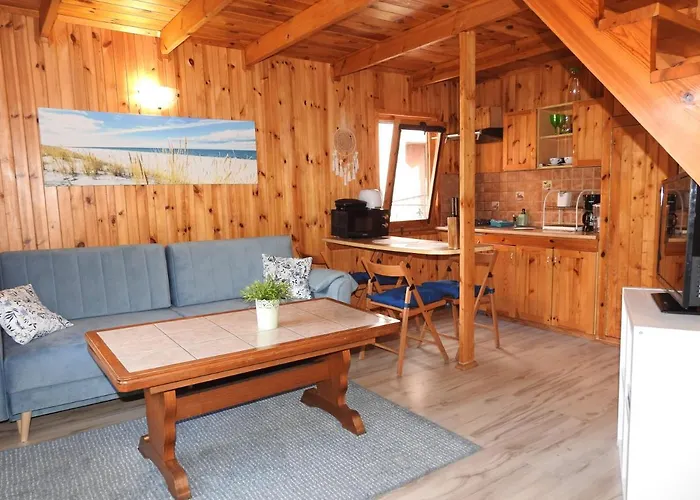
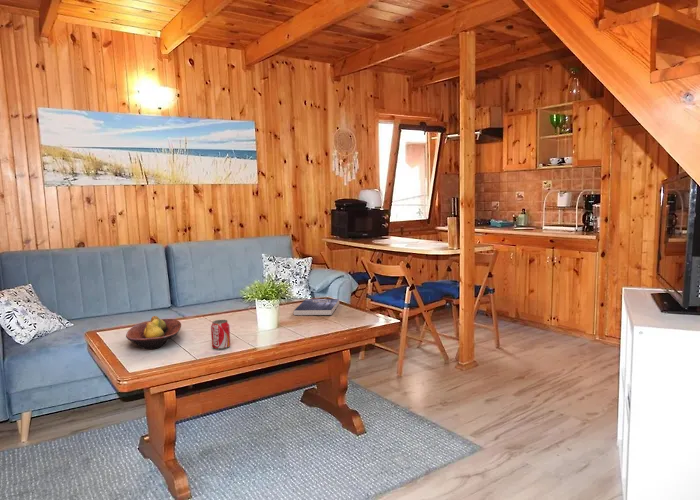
+ fruit bowl [125,315,182,350]
+ book [292,298,340,316]
+ beverage can [210,319,231,351]
